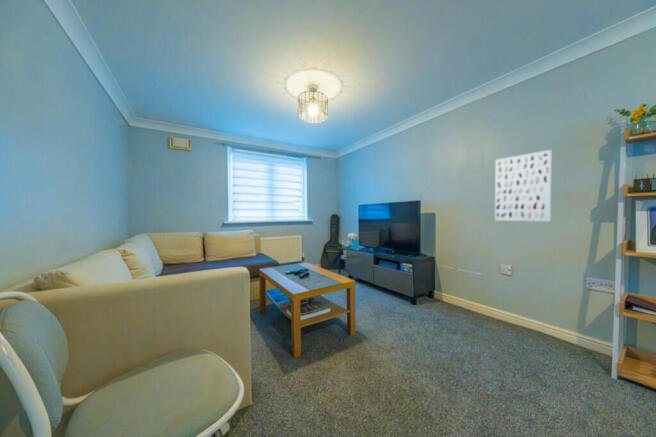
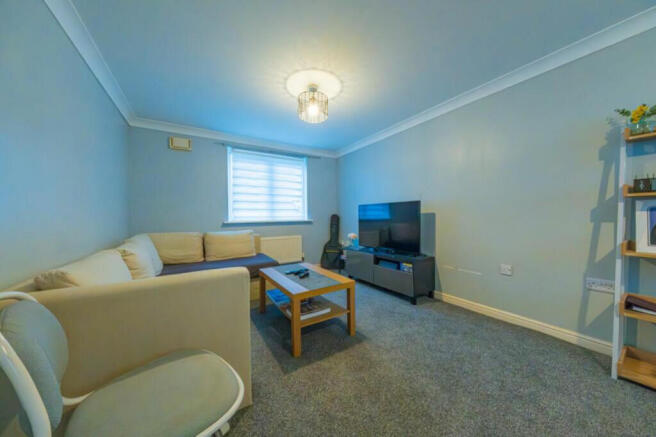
- wall art [494,149,553,222]
